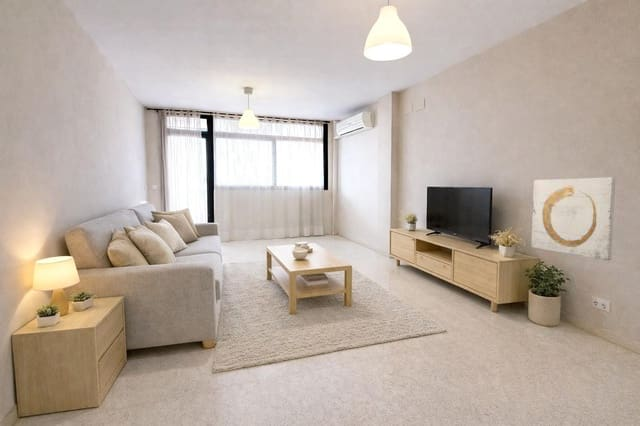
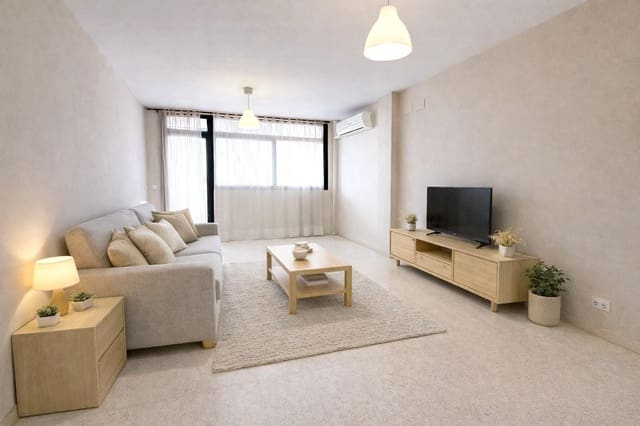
- wall art [531,176,616,261]
